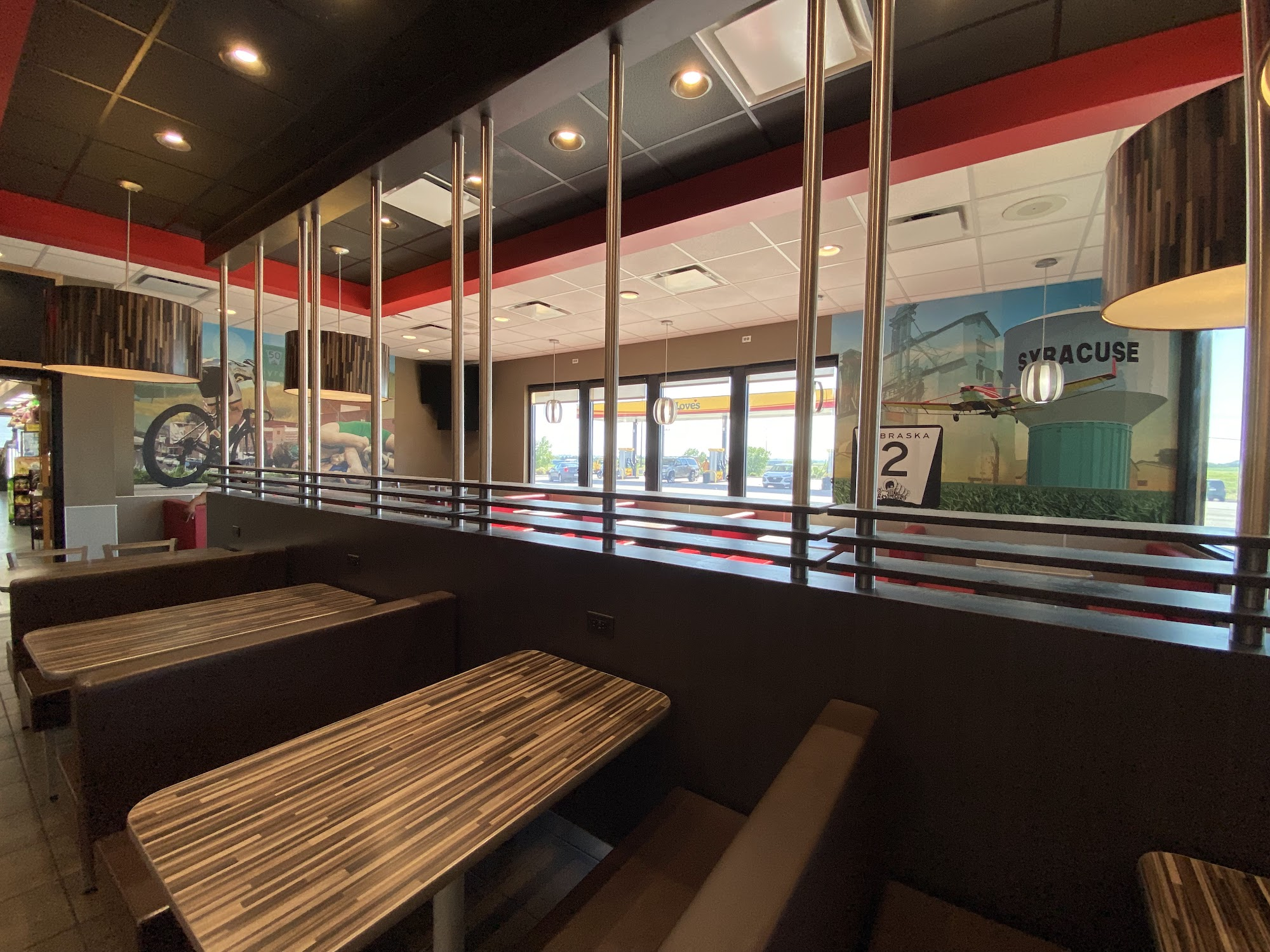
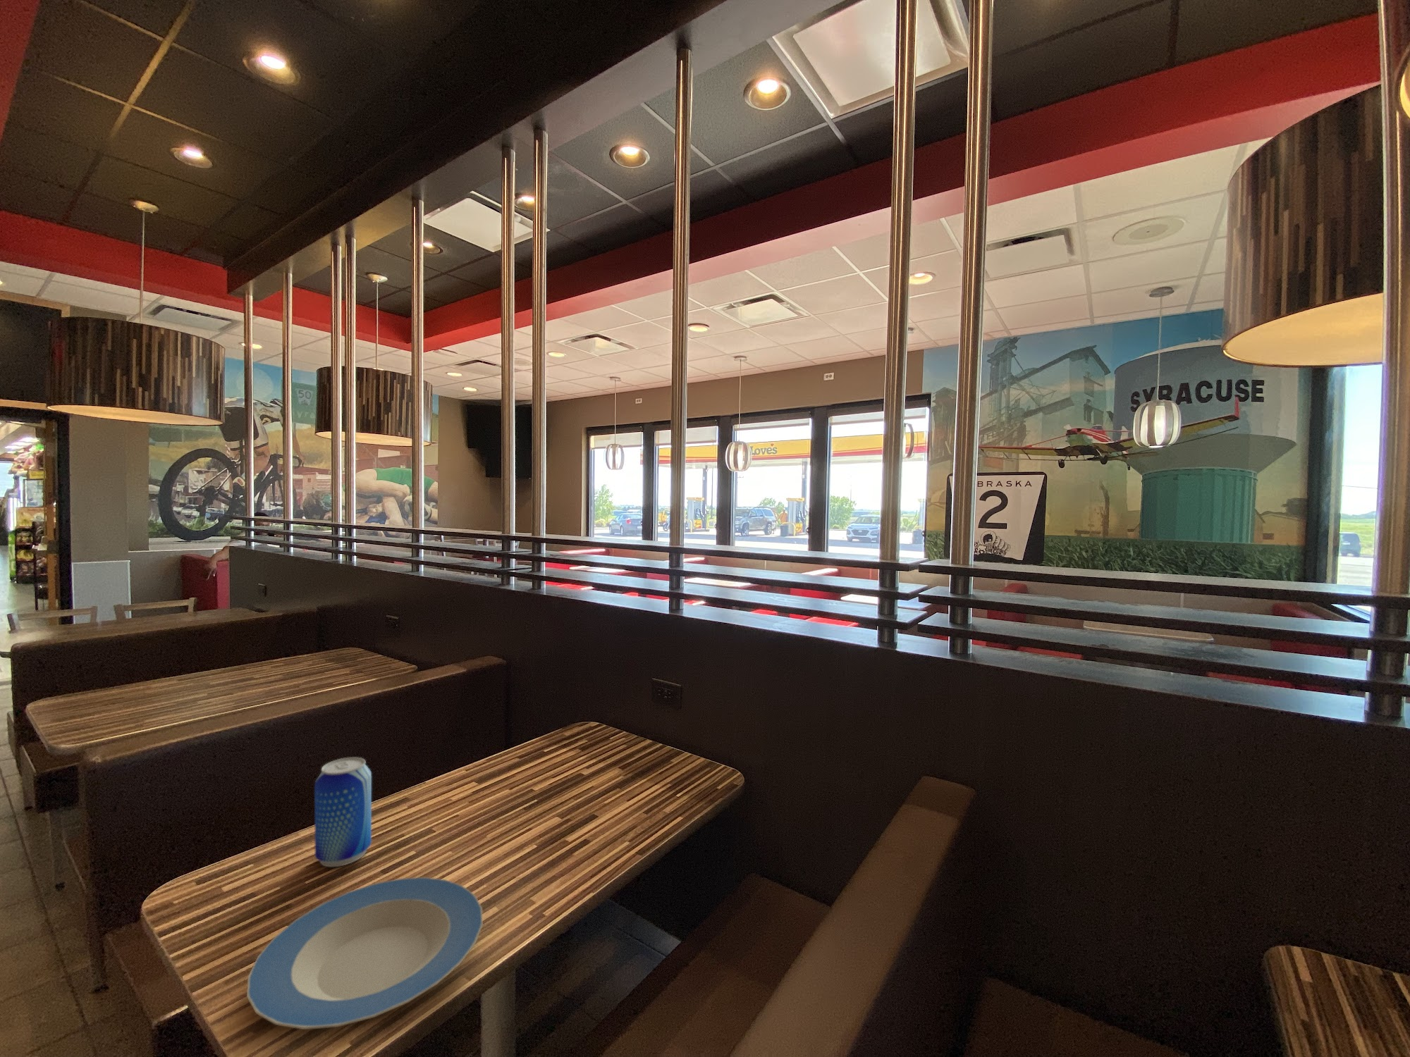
+ beer can [314,757,372,867]
+ plate [246,877,483,1030]
